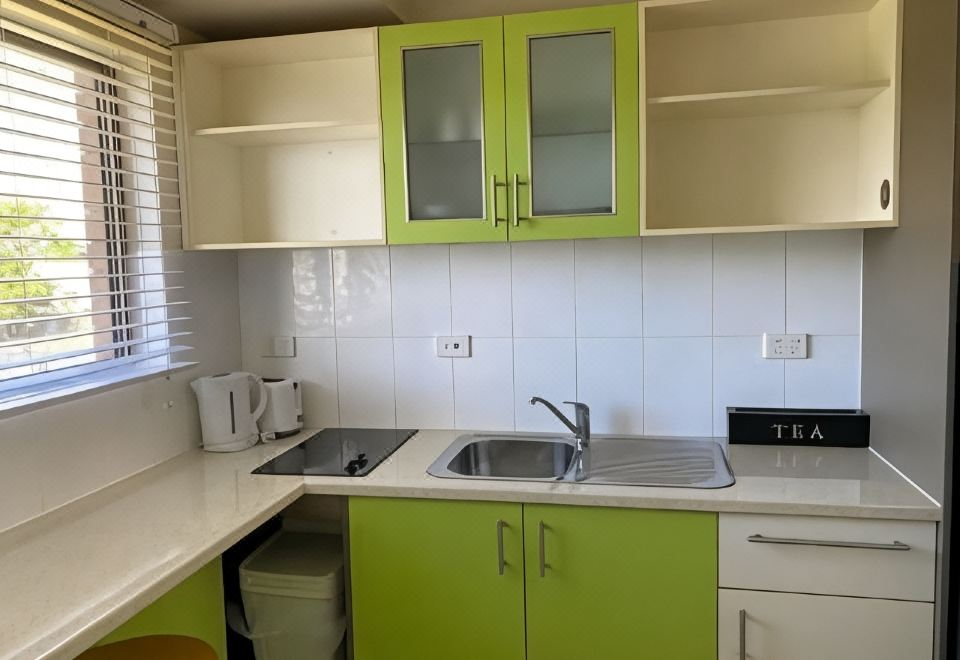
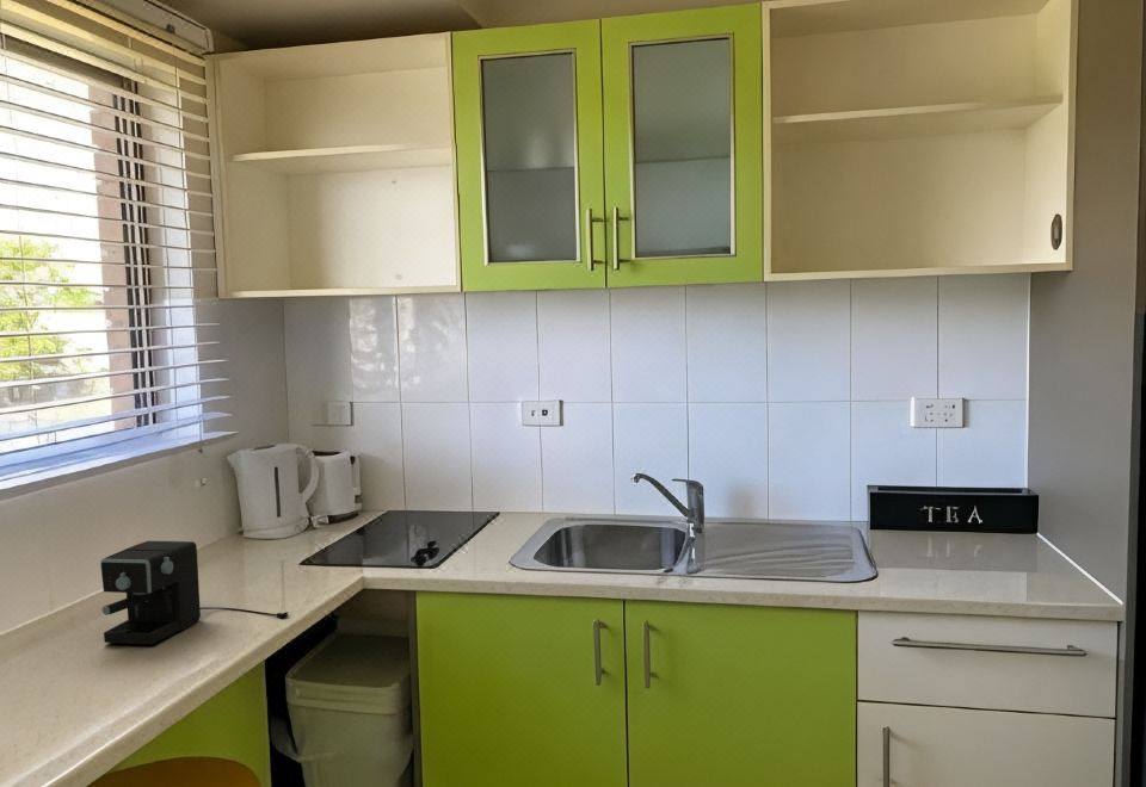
+ coffee maker [99,540,290,645]
